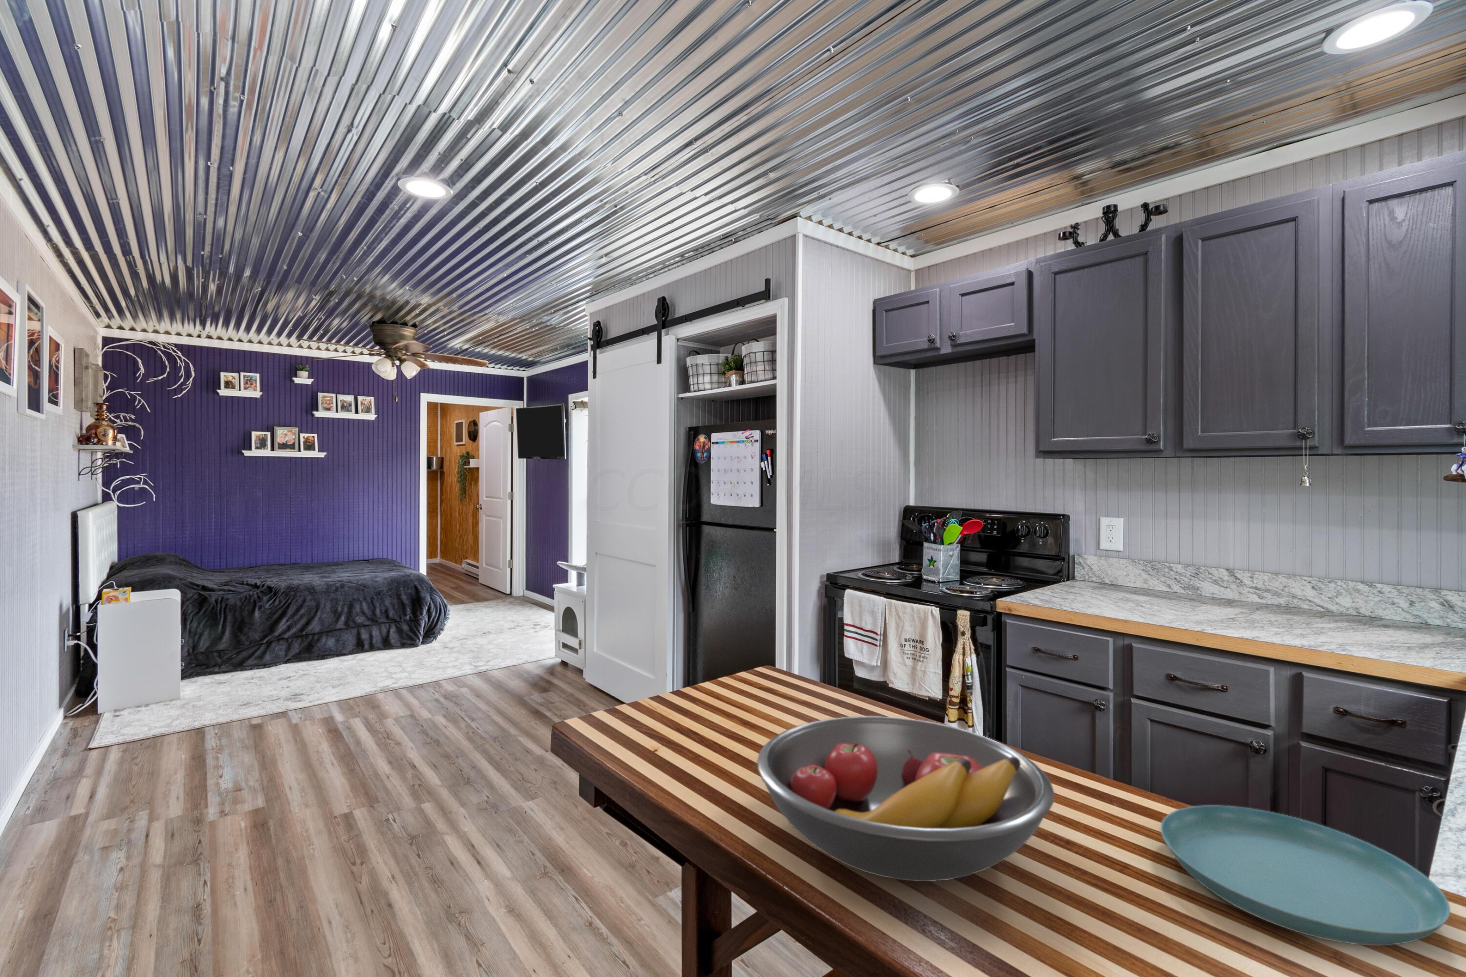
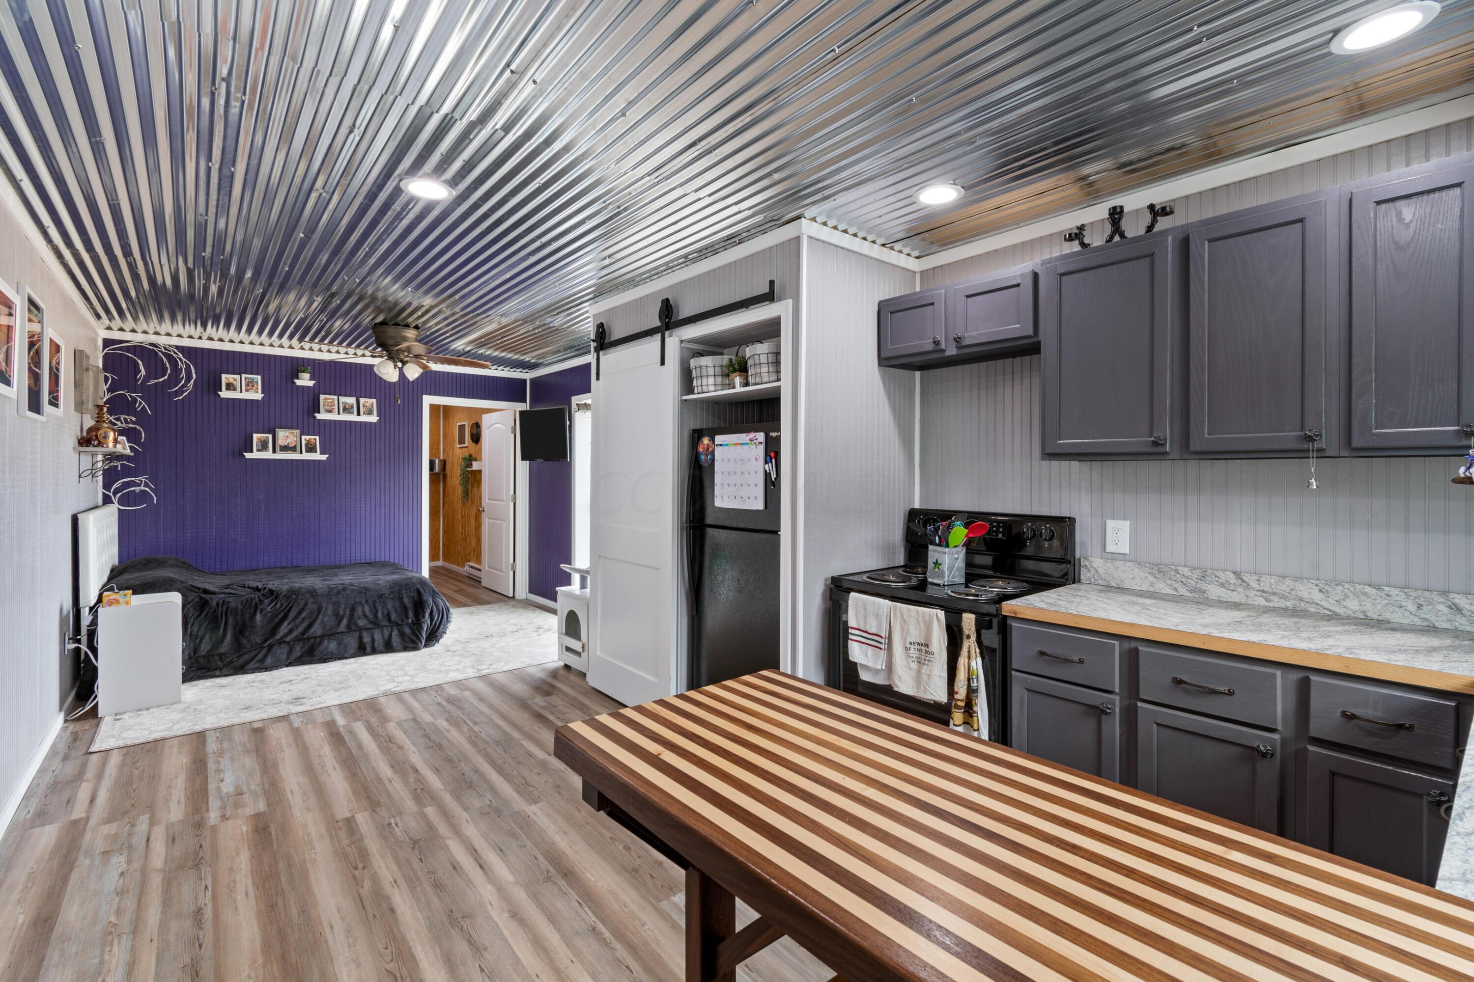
- saucer [1161,805,1451,946]
- fruit bowl [757,715,1055,882]
